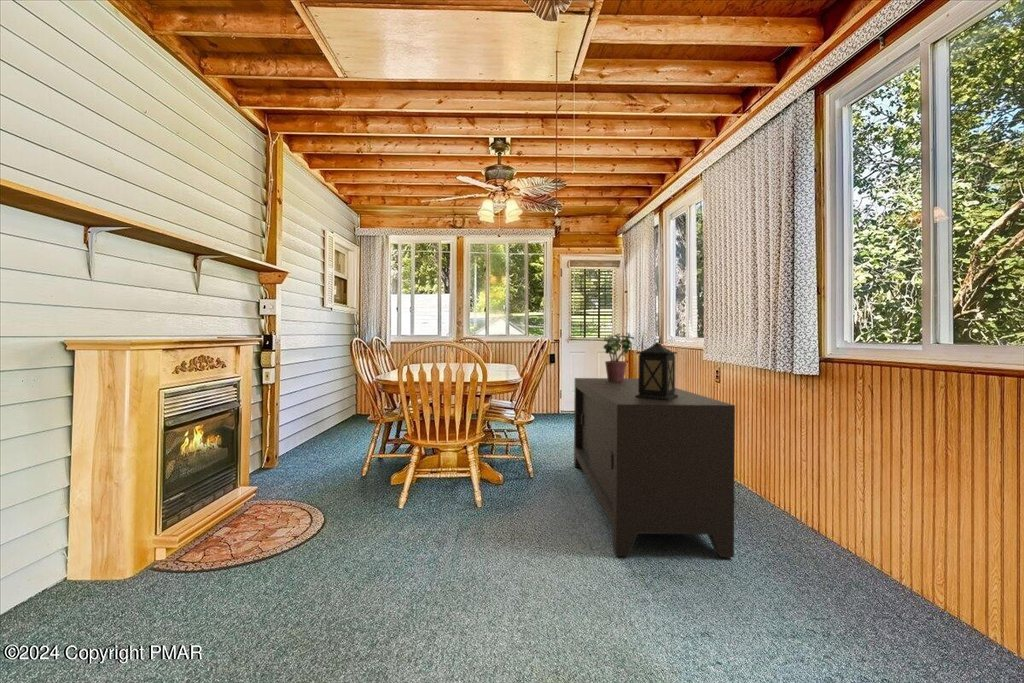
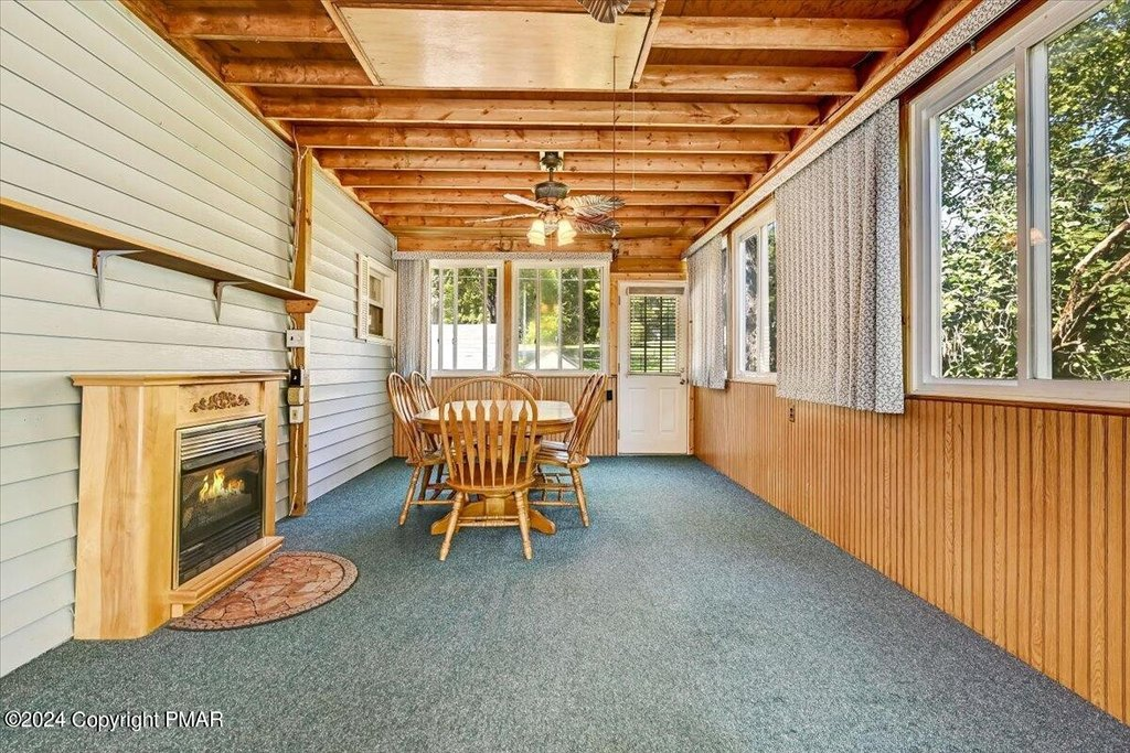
- potted plant [602,332,635,382]
- cabinet [573,377,736,558]
- lantern [635,338,678,400]
